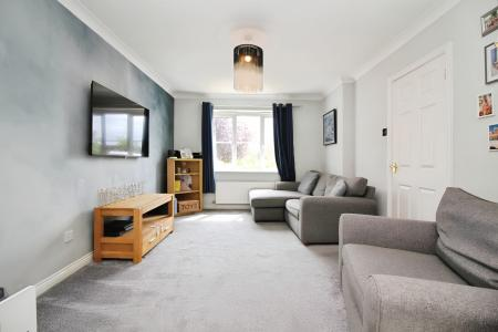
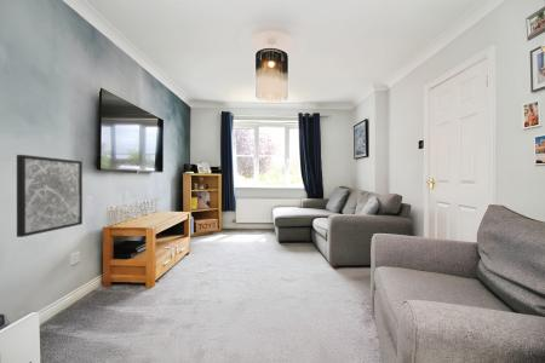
+ wall art [16,154,84,238]
